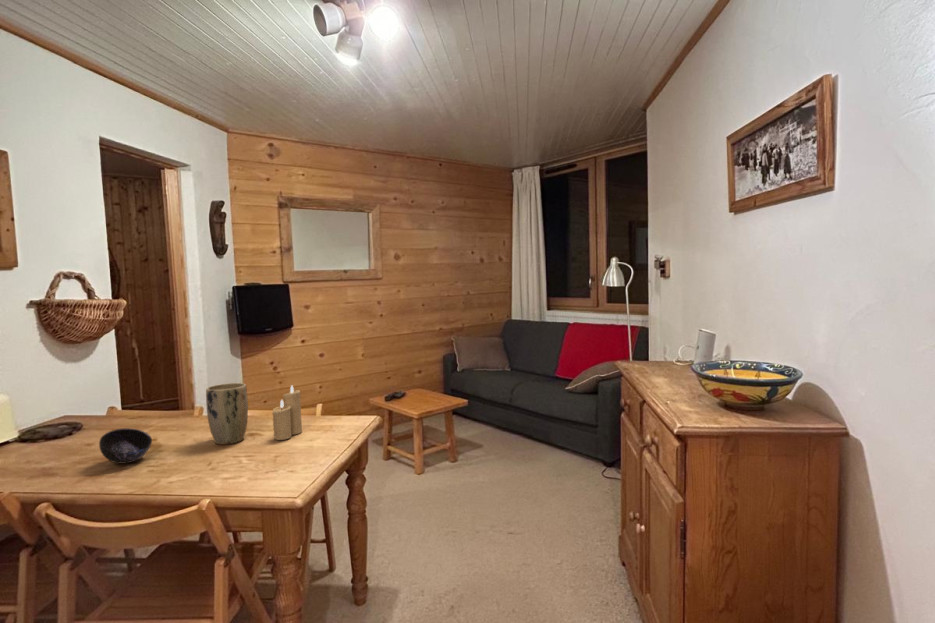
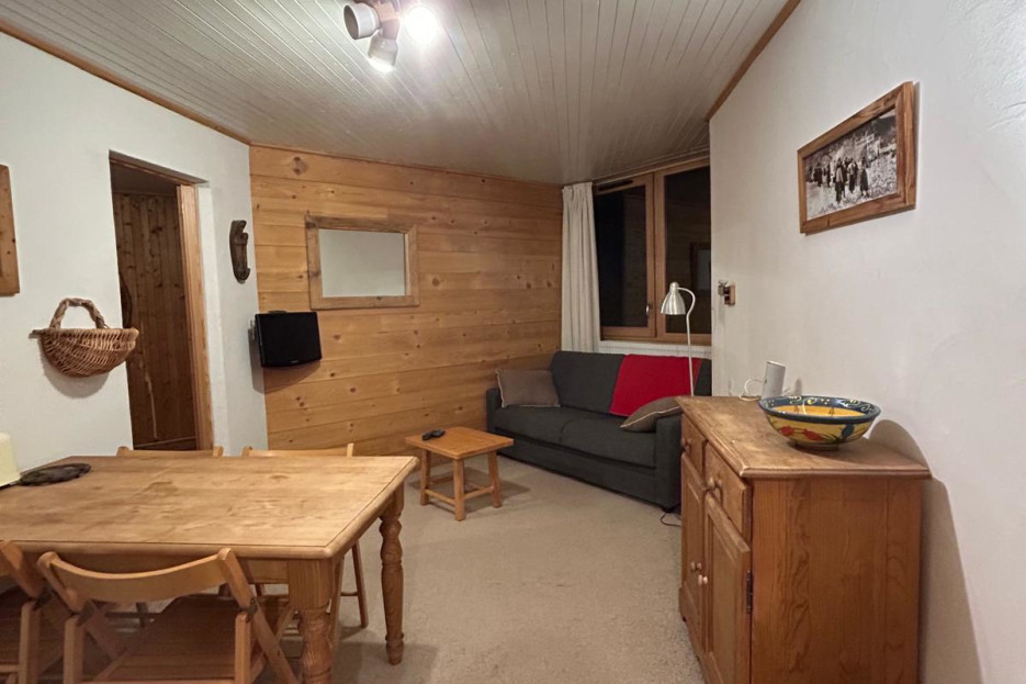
- candle [272,384,303,441]
- bowl [98,427,153,465]
- plant pot [205,382,249,445]
